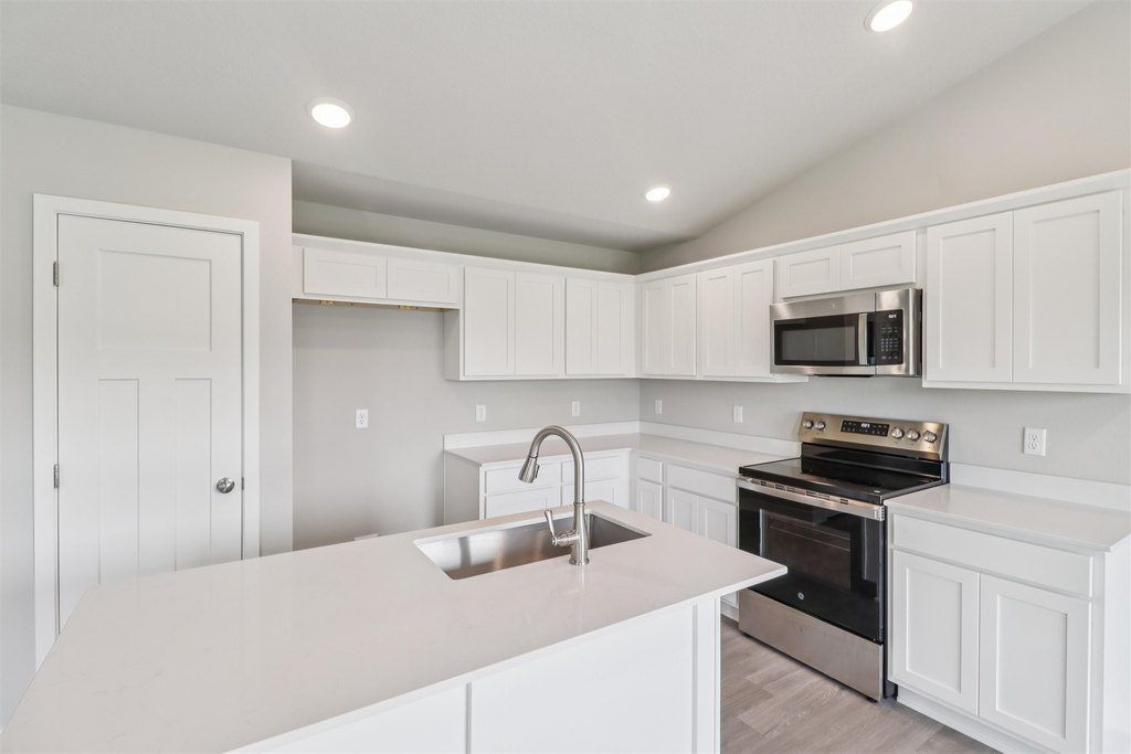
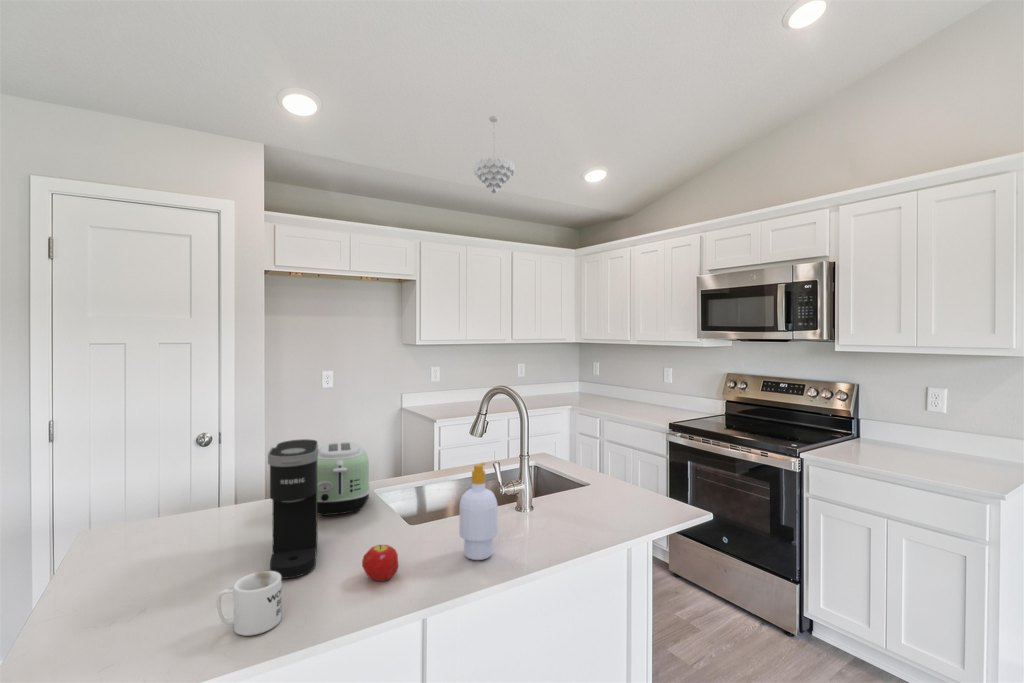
+ fruit [361,544,399,582]
+ toaster [317,441,371,517]
+ soap bottle [459,462,499,561]
+ coffee maker [267,438,319,580]
+ pendant light [472,115,515,194]
+ mug [215,570,282,637]
